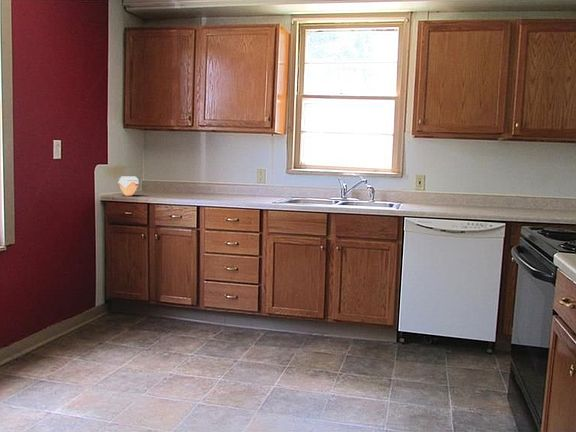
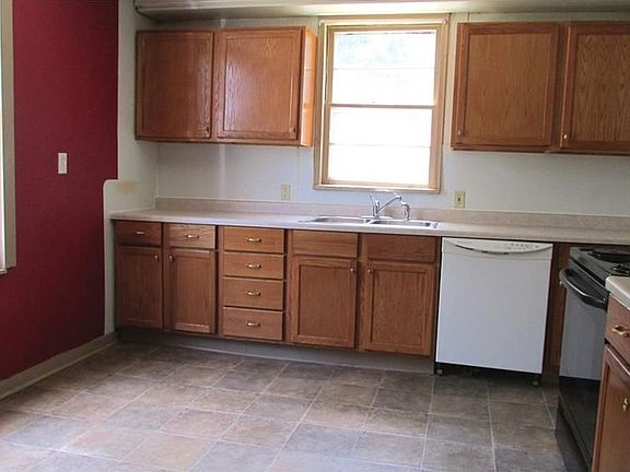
- jar [117,175,140,197]
